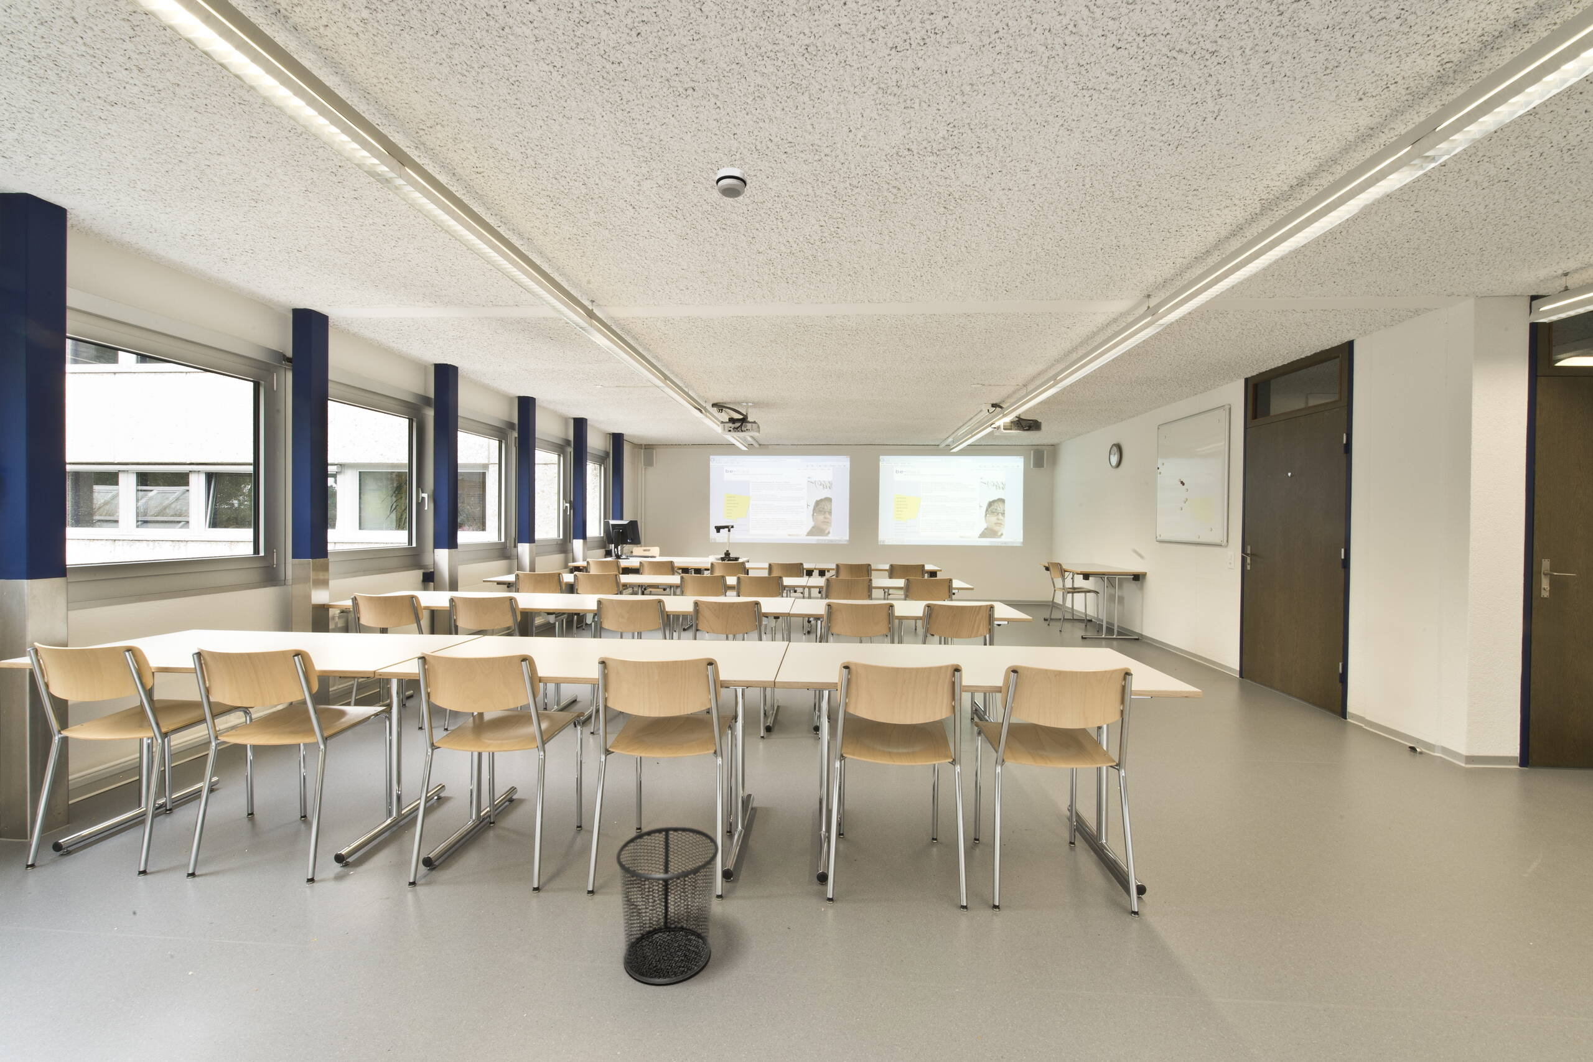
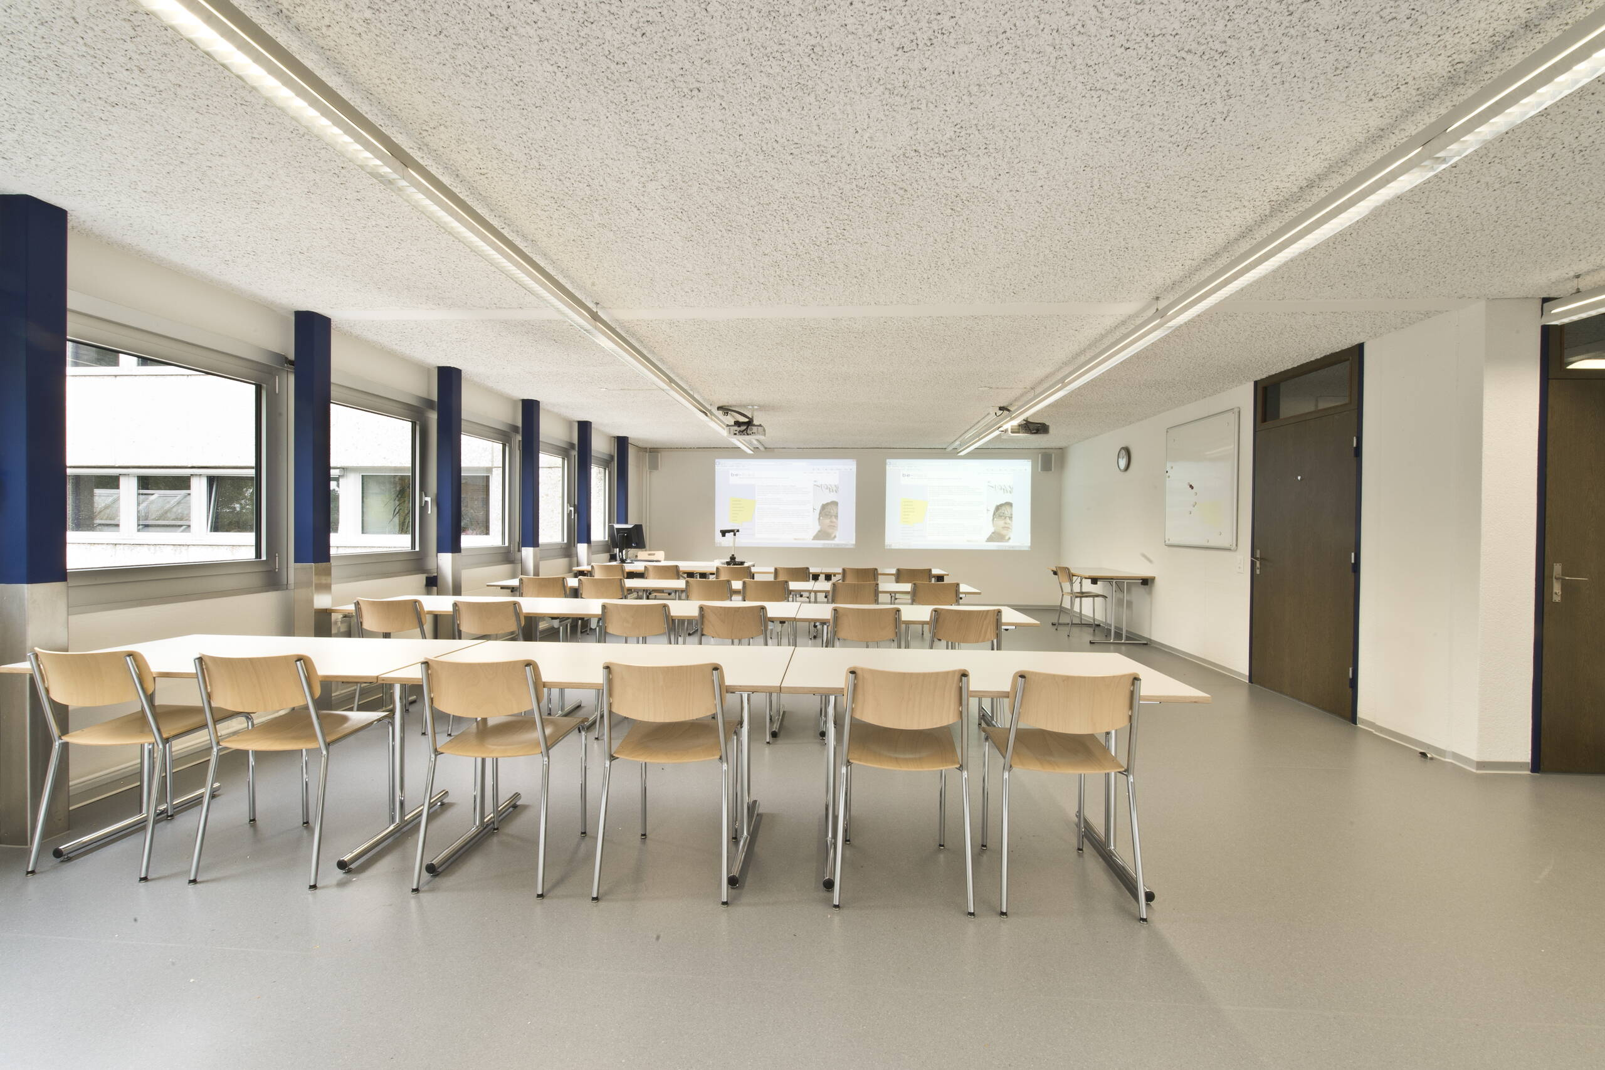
- waste bin [615,826,719,985]
- smoke detector [715,167,748,199]
